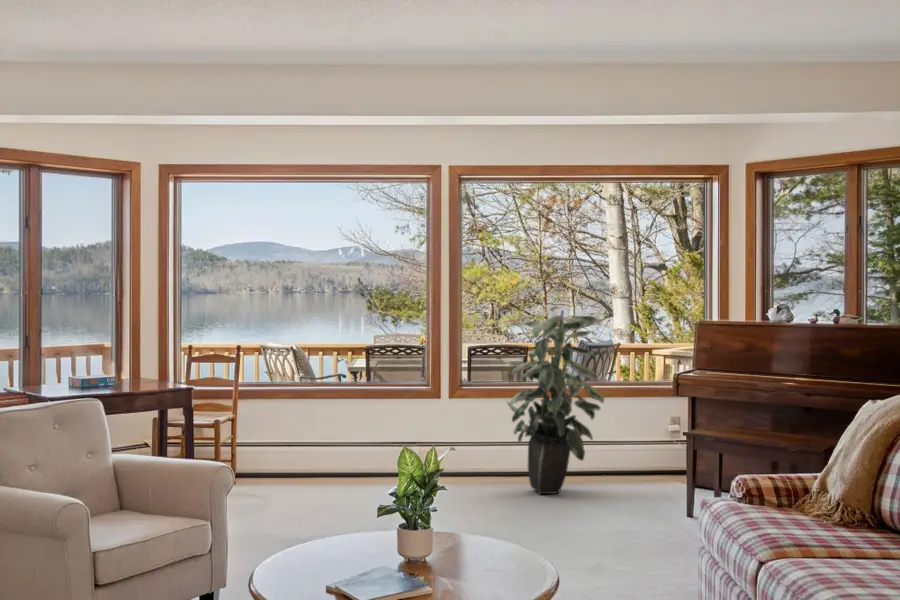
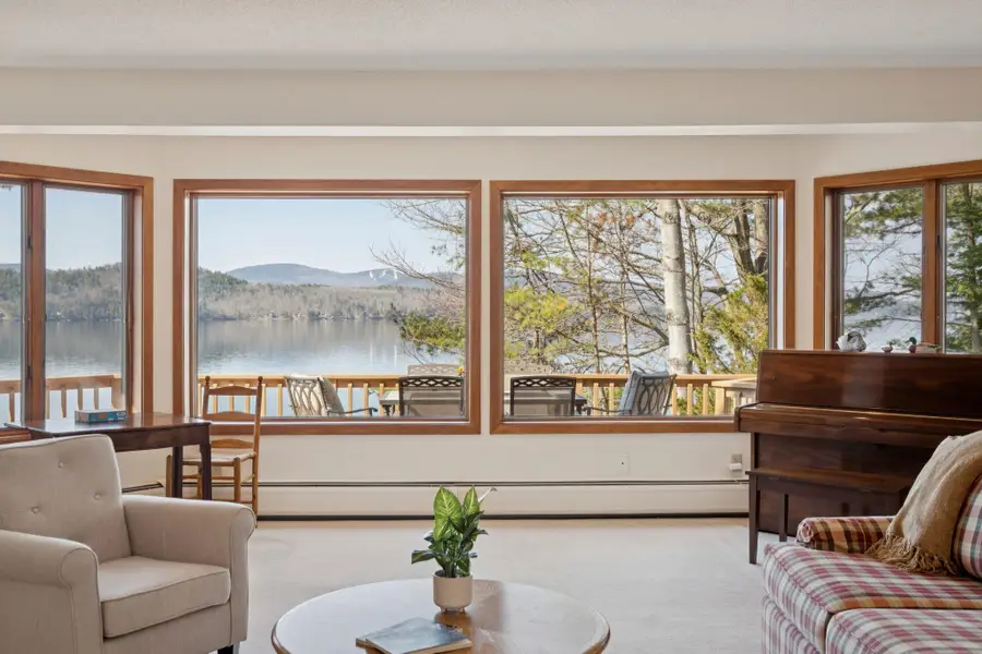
- indoor plant [506,304,605,495]
